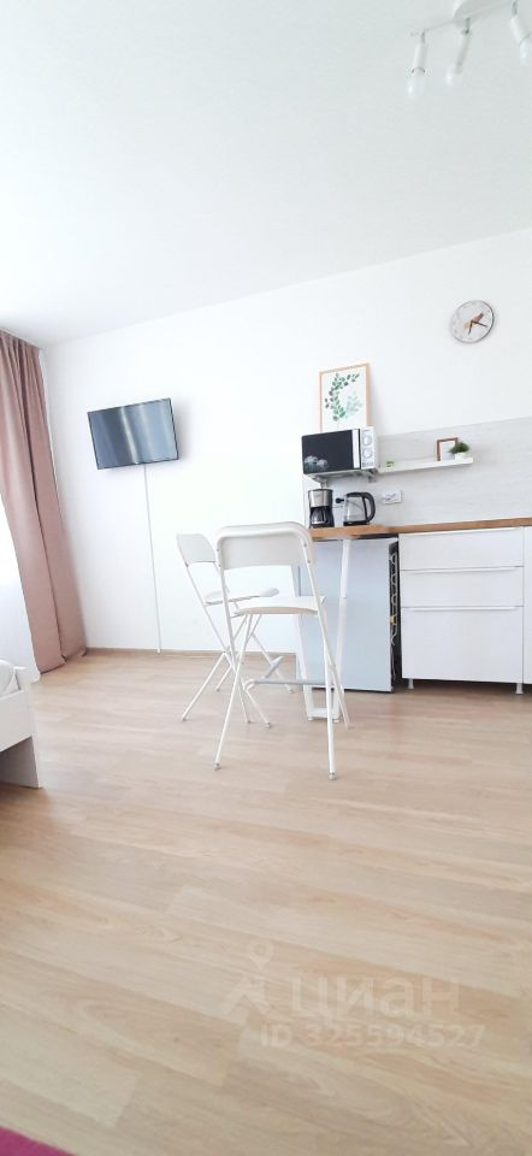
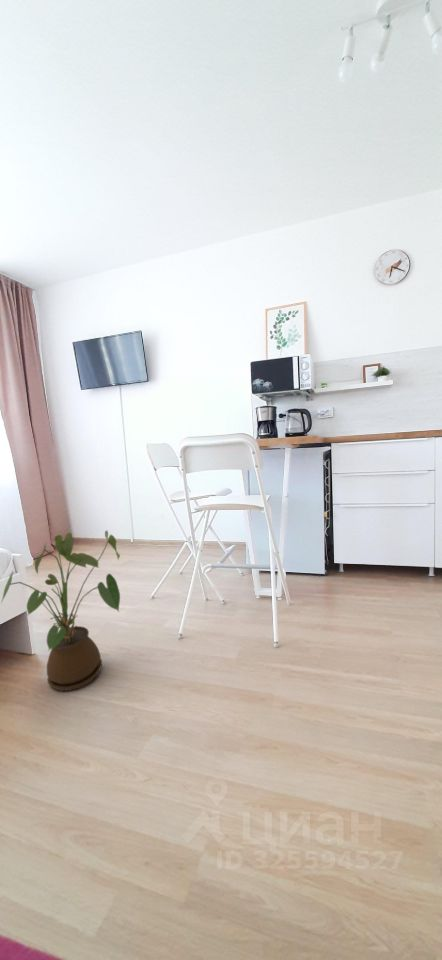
+ house plant [0,529,121,692]
